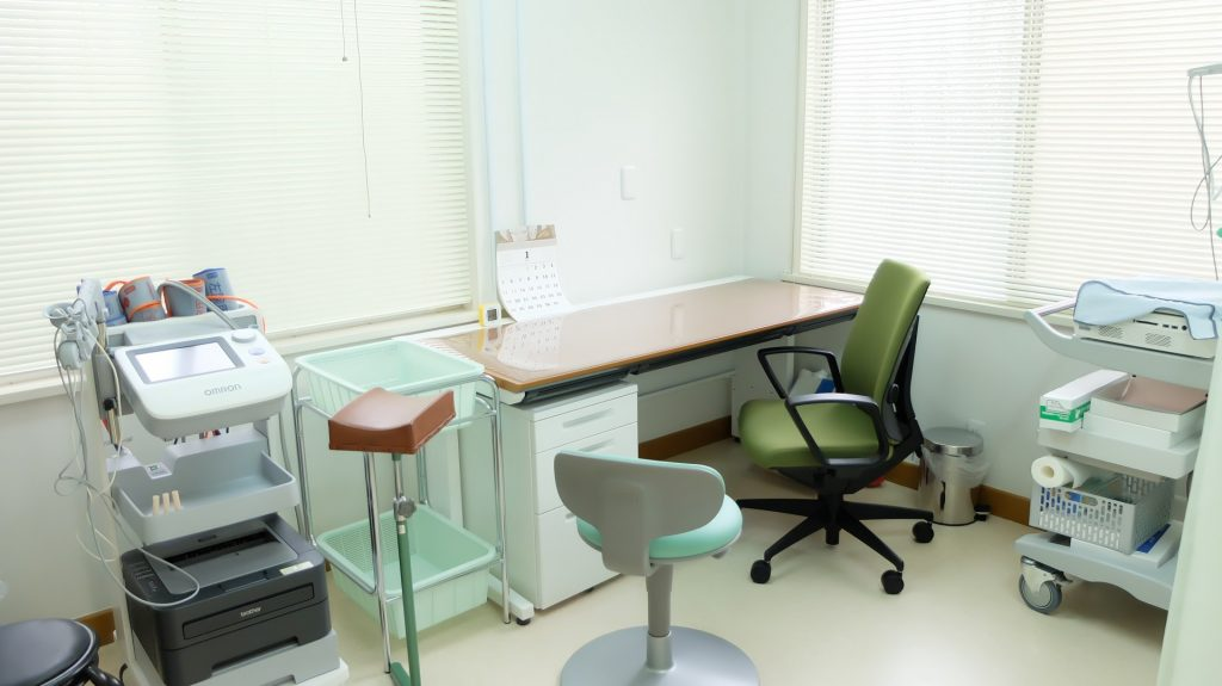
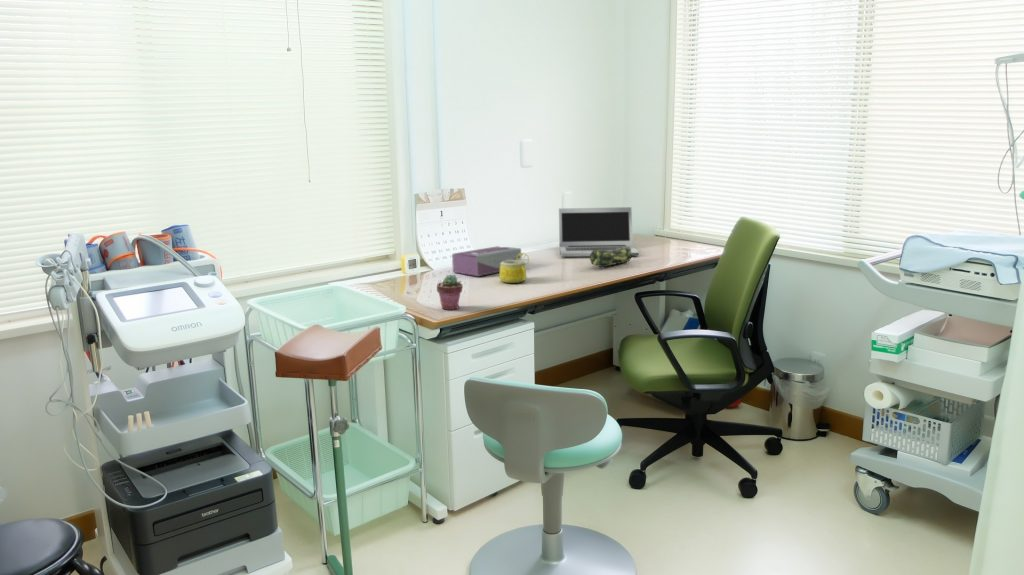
+ pencil case [589,247,633,268]
+ tissue box [451,245,522,277]
+ potted succulent [436,274,464,311]
+ mug [498,252,530,284]
+ laptop [558,206,640,258]
